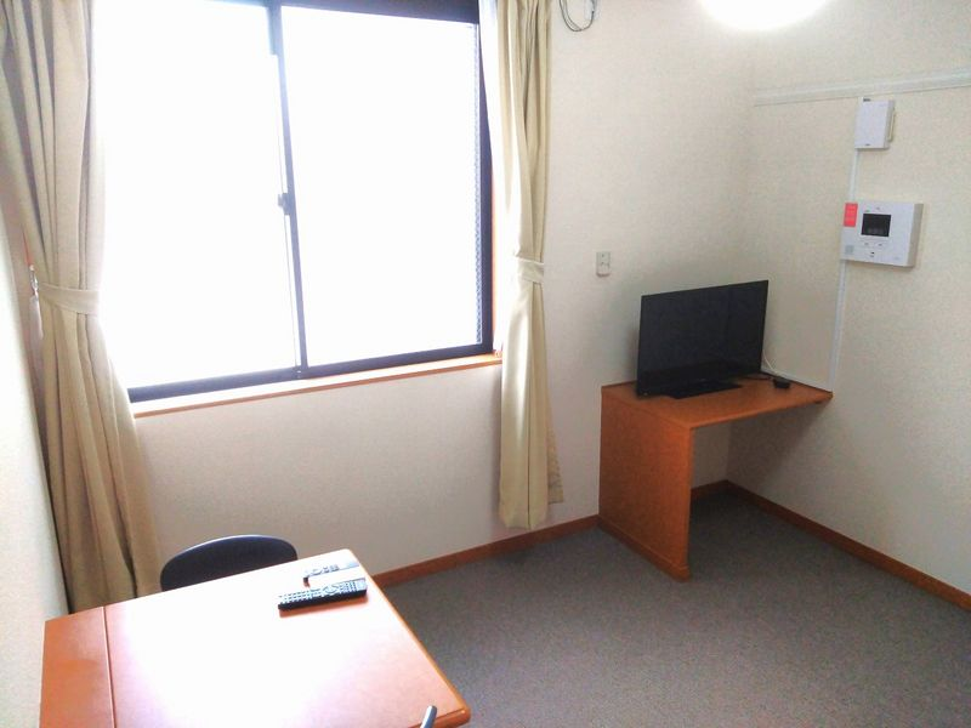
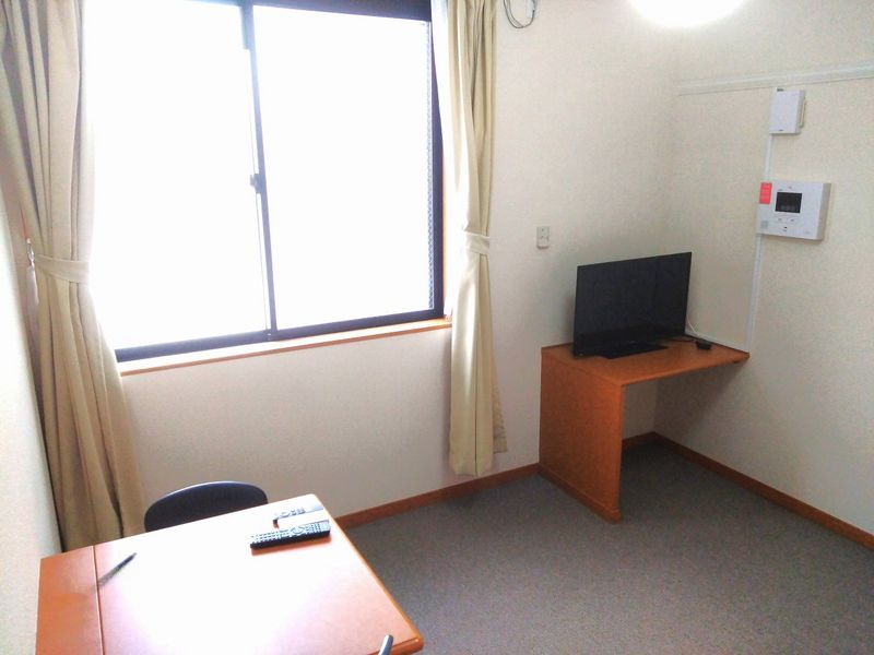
+ pen [95,551,138,584]
